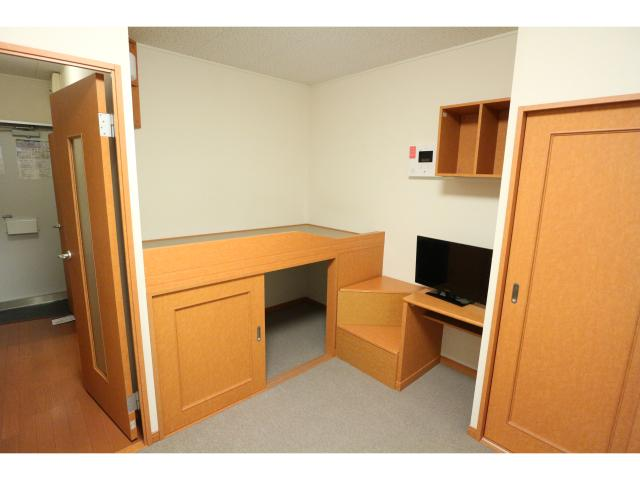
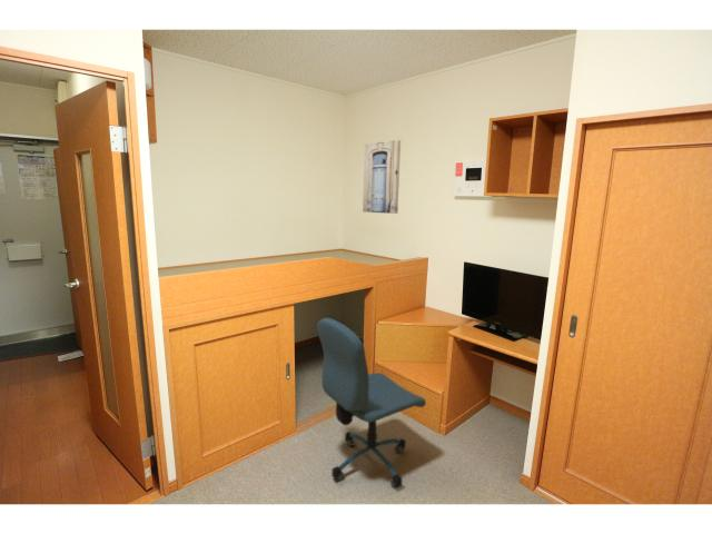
+ office chair [316,317,427,490]
+ wall art [362,139,402,215]
